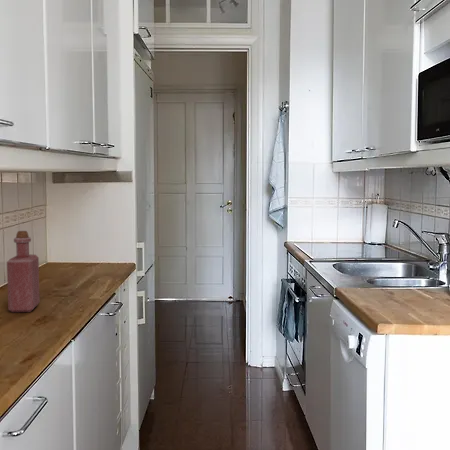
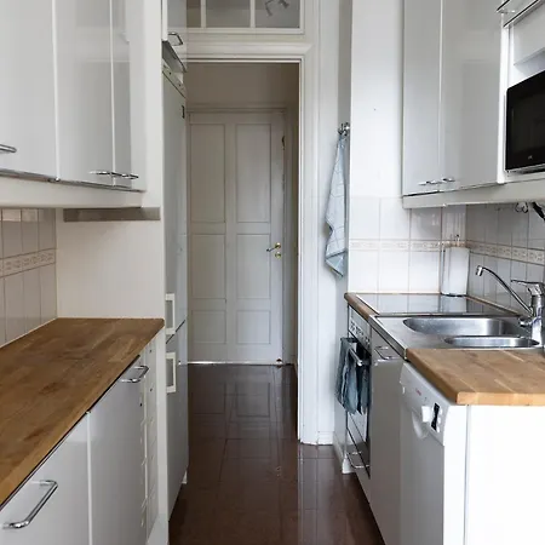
- bottle [6,230,41,313]
